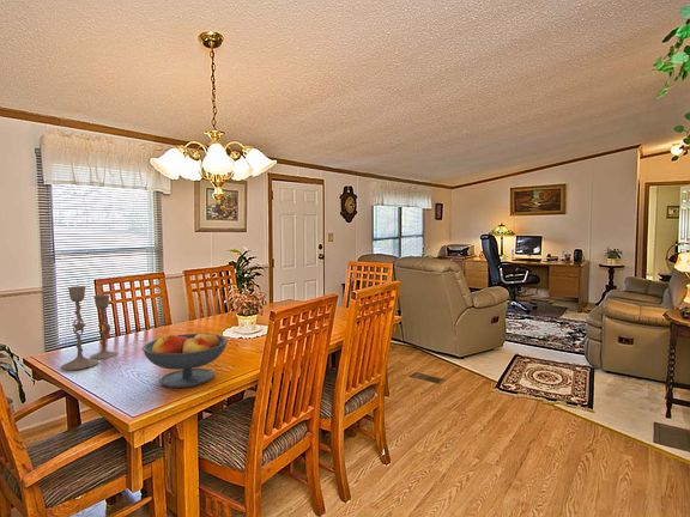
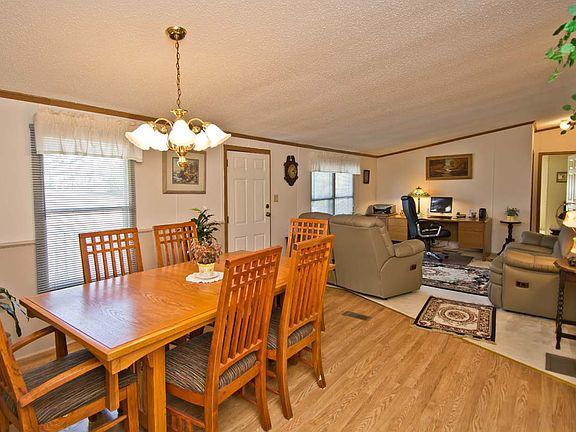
- fruit bowl [141,329,229,389]
- candlestick [60,285,119,371]
